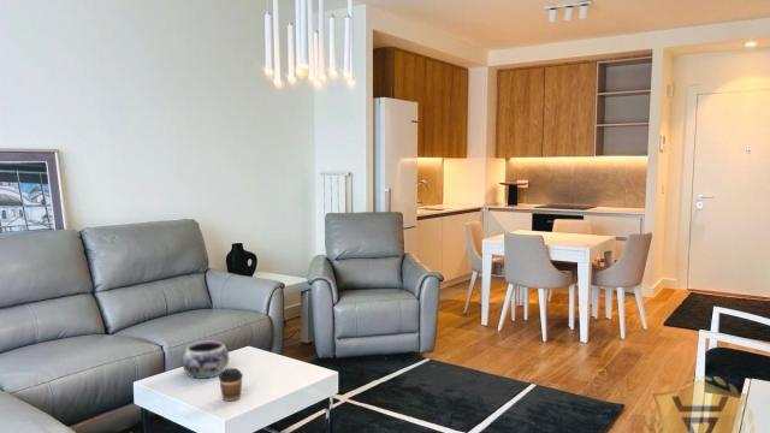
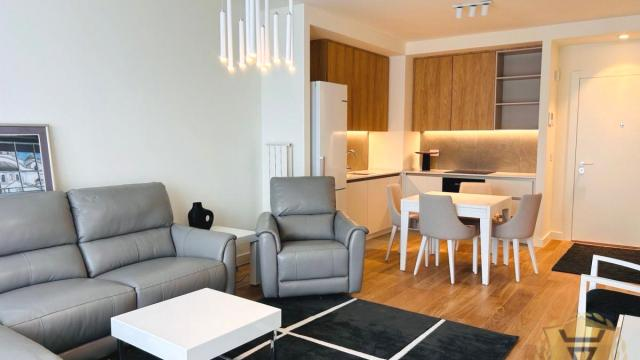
- decorative bowl [182,340,230,380]
- coffee cup [218,367,244,403]
